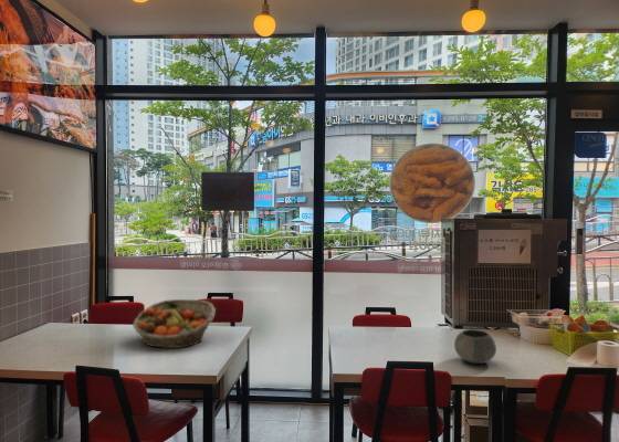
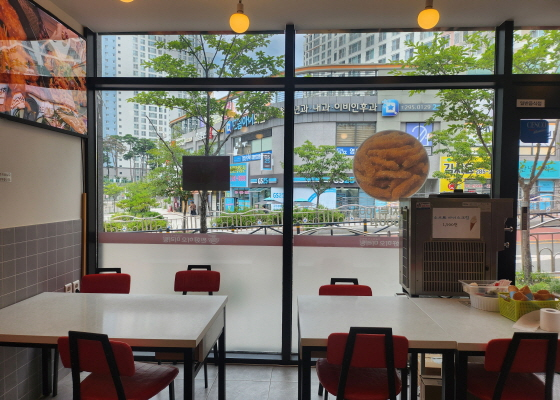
- bowl [453,328,497,365]
- fruit basket [132,298,217,349]
